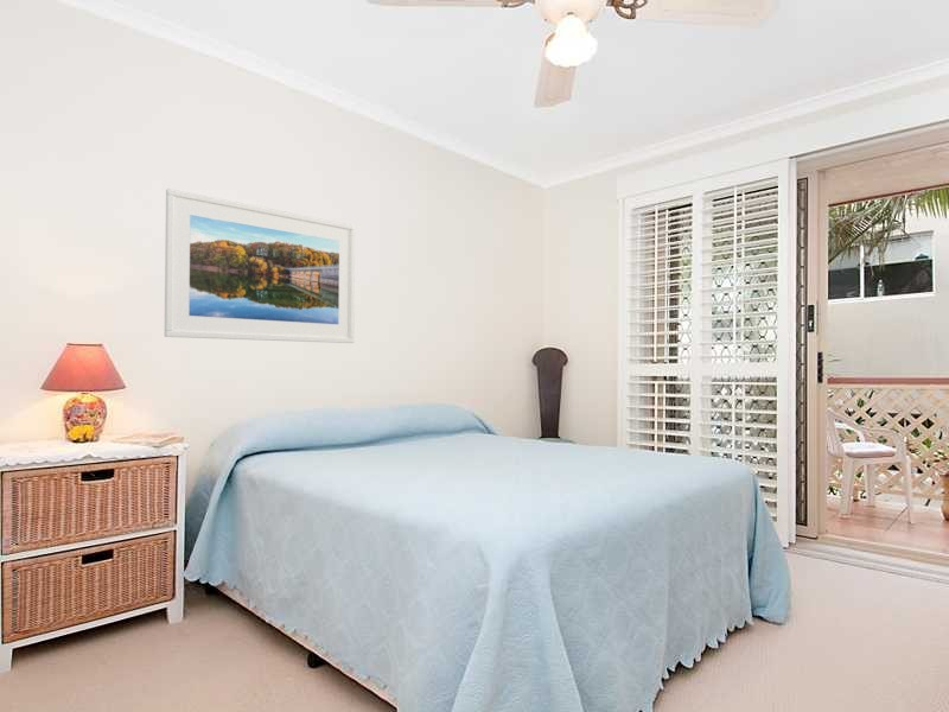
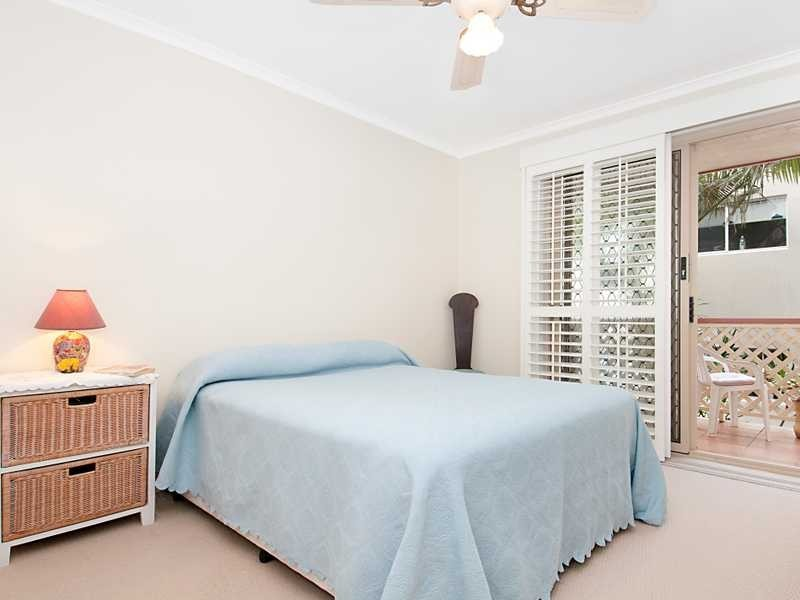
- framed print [164,187,356,344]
